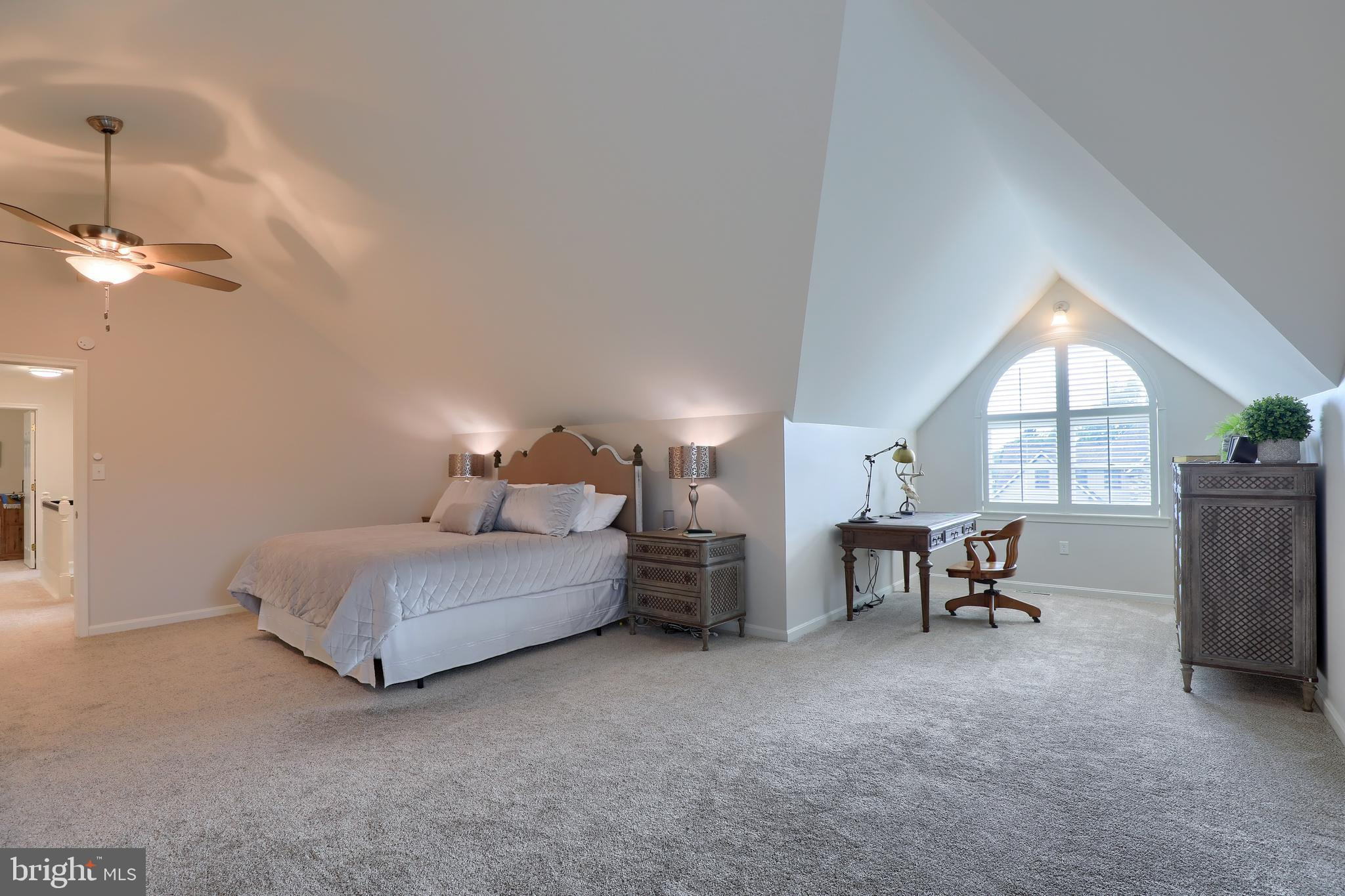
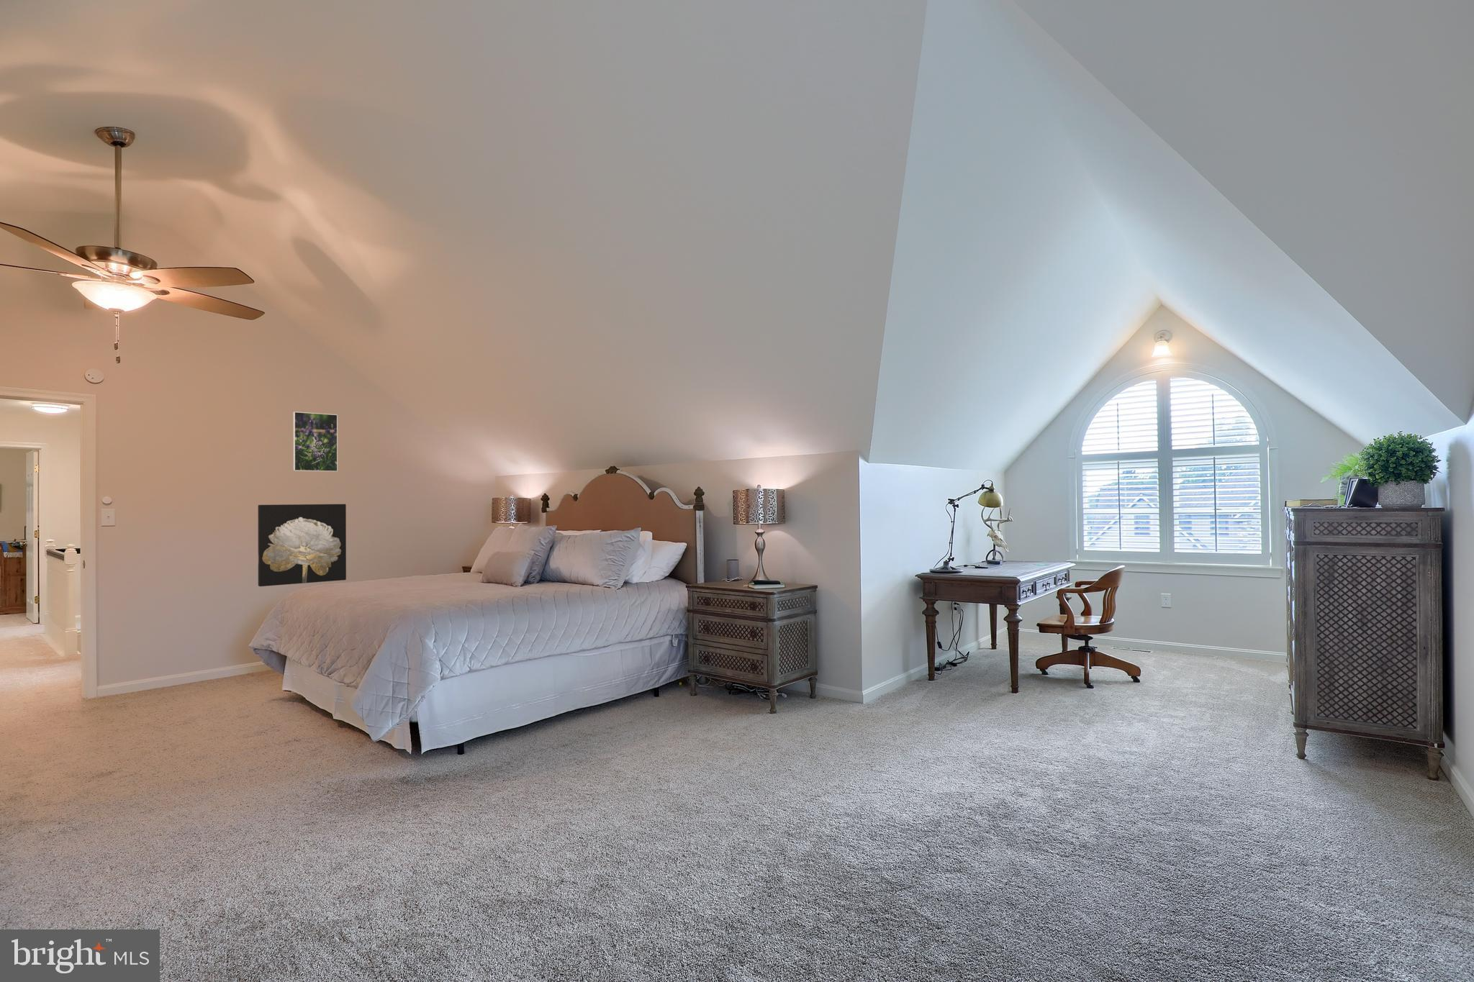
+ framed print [293,411,339,472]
+ wall art [258,503,347,587]
